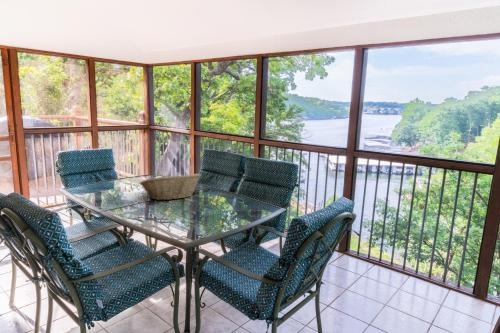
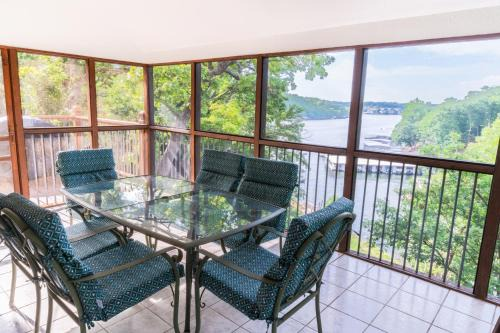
- fruit basket [139,173,202,201]
